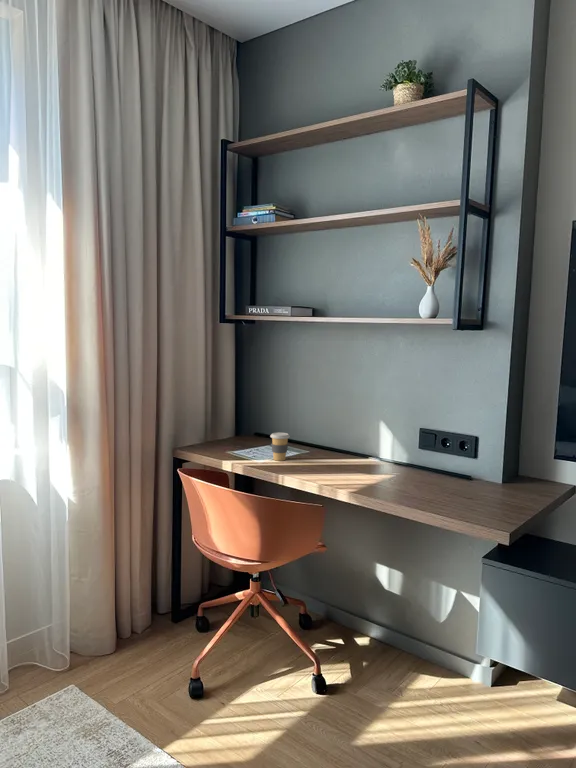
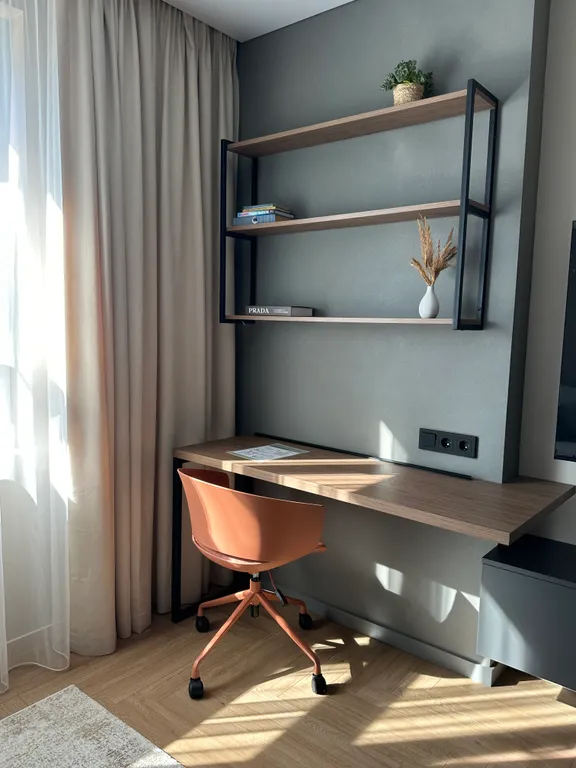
- coffee cup [269,431,291,462]
